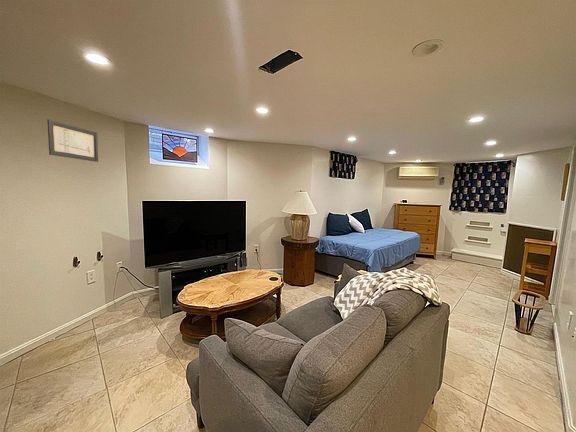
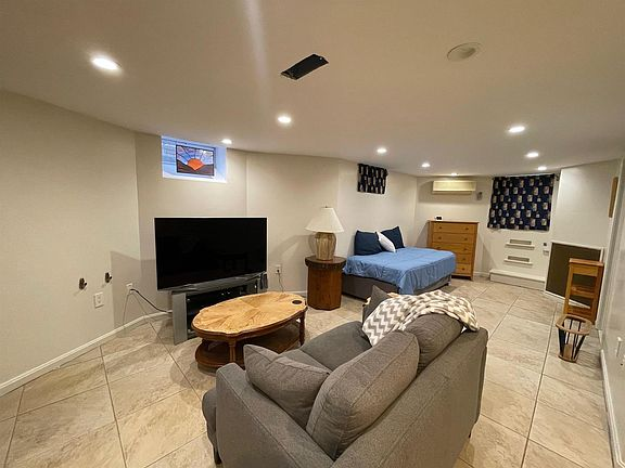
- wall art [47,118,99,163]
